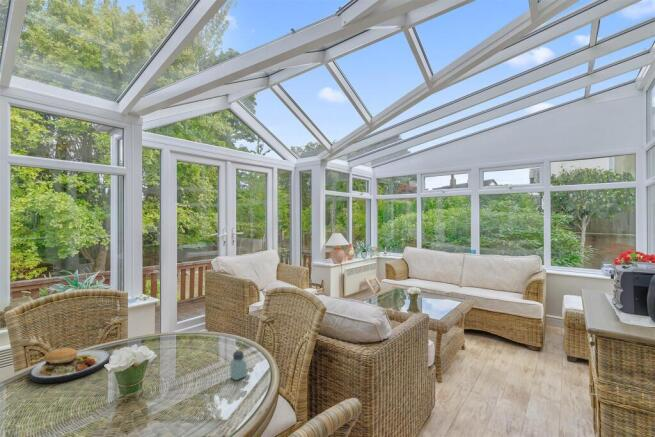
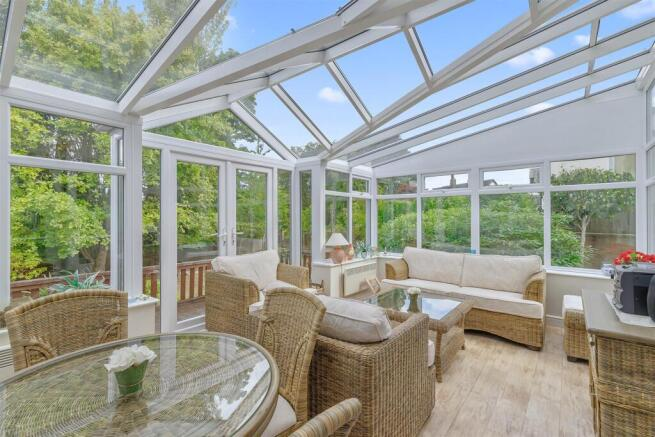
- plate [28,339,112,384]
- saltshaker [229,350,247,381]
